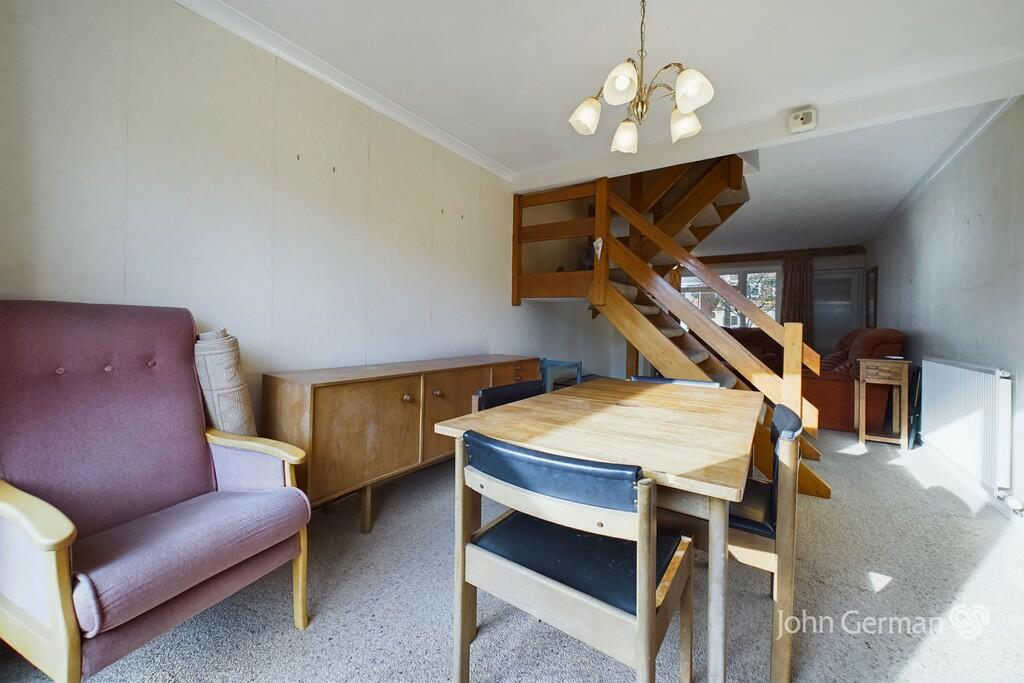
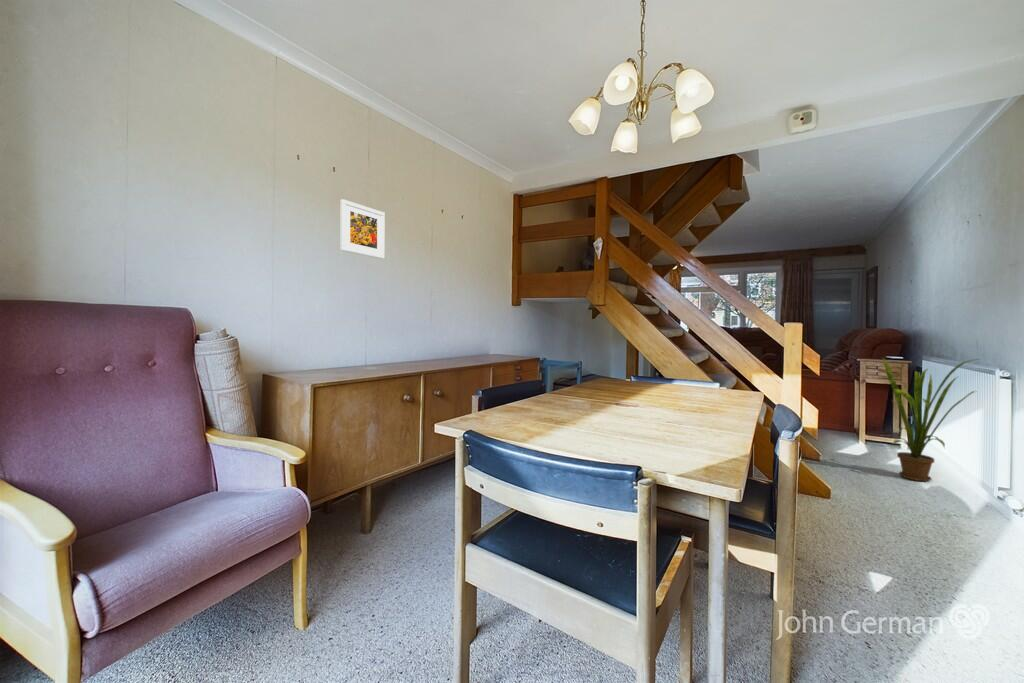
+ house plant [882,357,980,483]
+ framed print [339,198,386,260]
